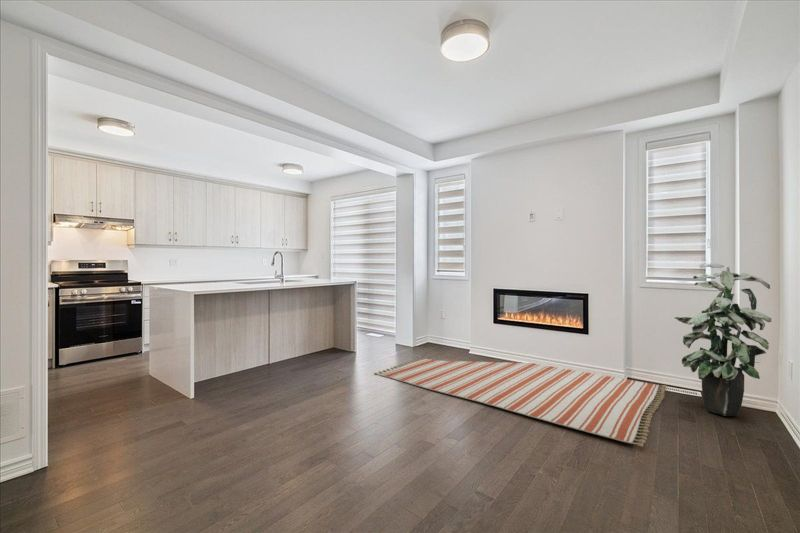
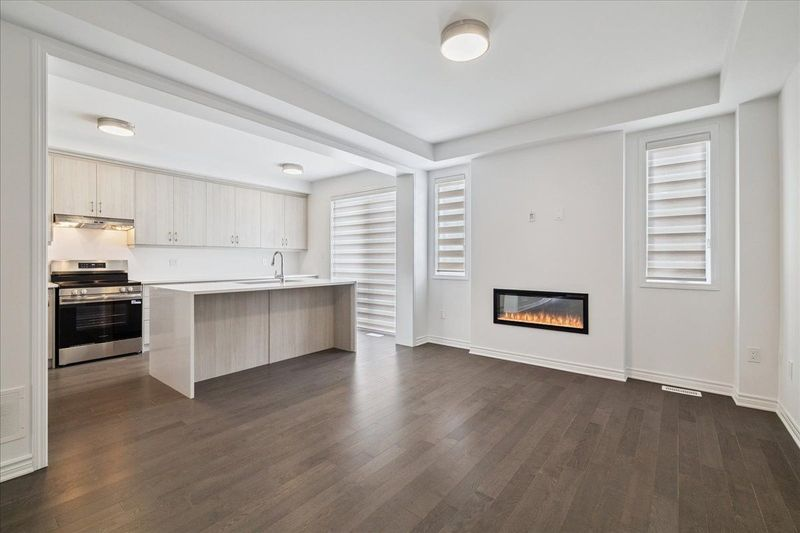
- indoor plant [674,263,772,417]
- rug [373,350,668,448]
